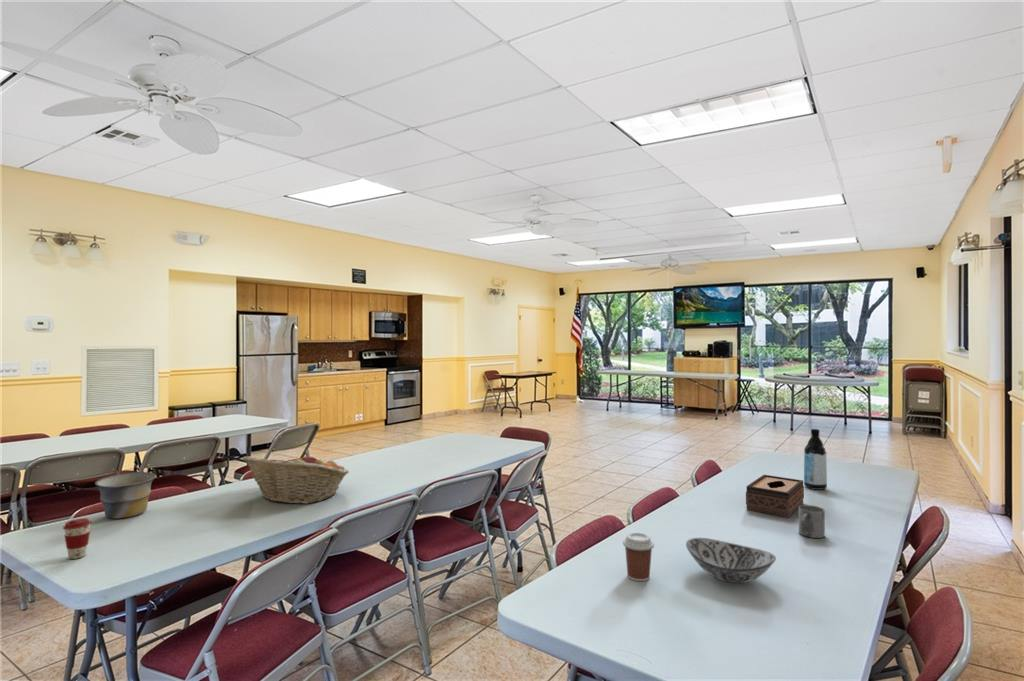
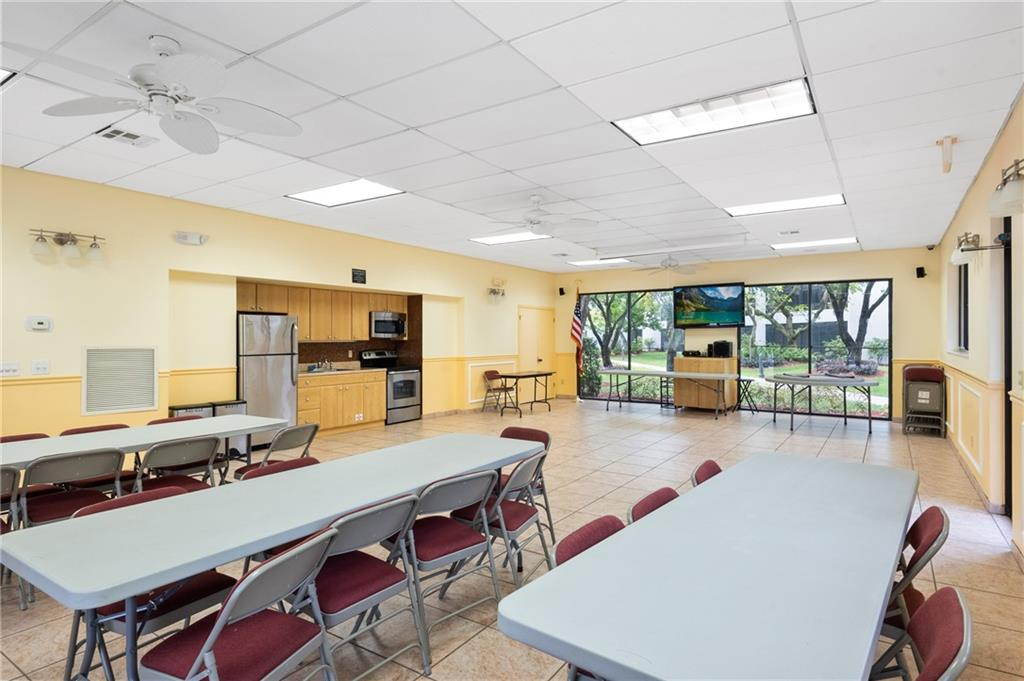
- fruit basket [241,453,350,505]
- bowl [94,471,157,520]
- tissue box [745,474,805,519]
- mug [798,504,826,539]
- coffee cup [622,532,655,582]
- coffee cup [62,517,92,560]
- water bottle [803,428,828,491]
- decorative bowl [685,537,777,584]
